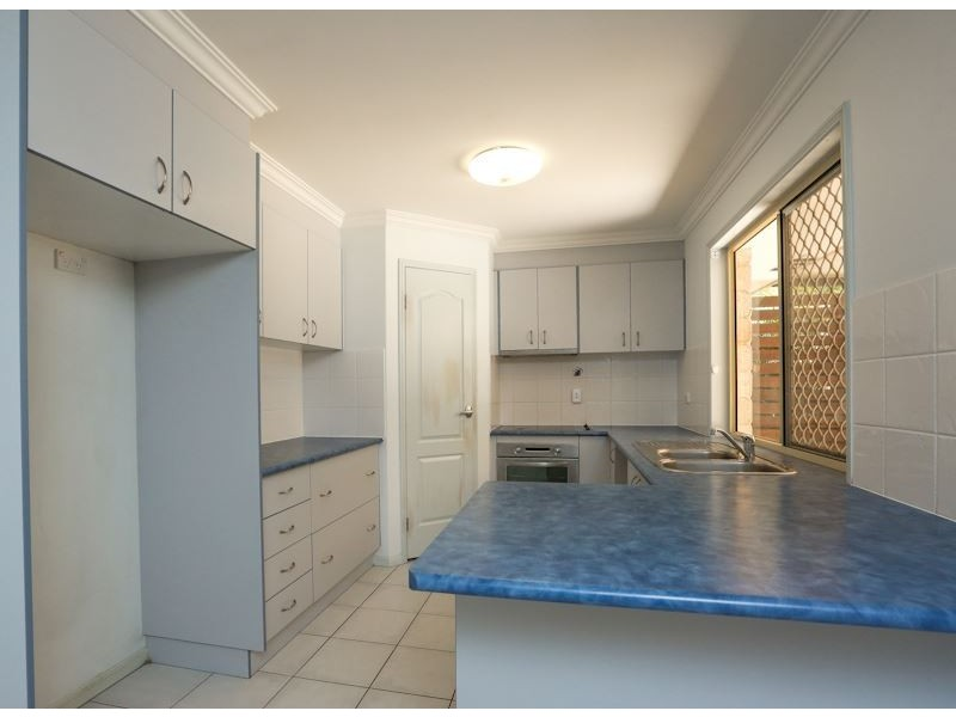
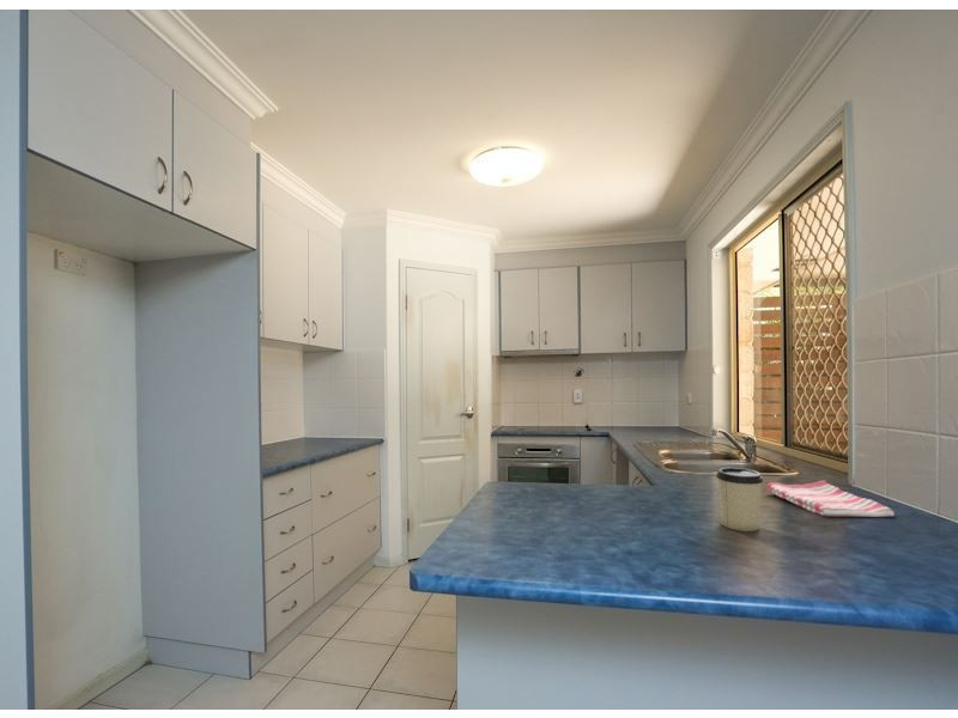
+ dish towel [765,479,896,518]
+ cup [715,467,764,533]
